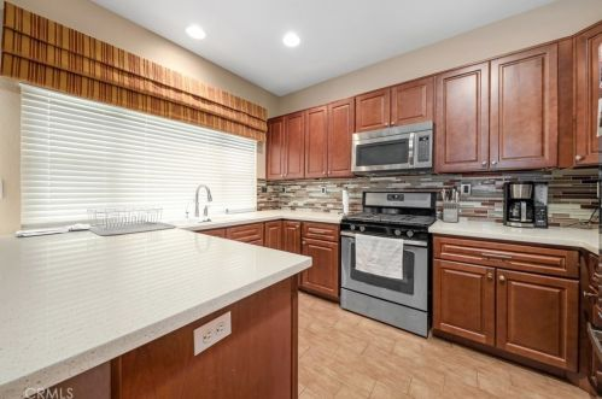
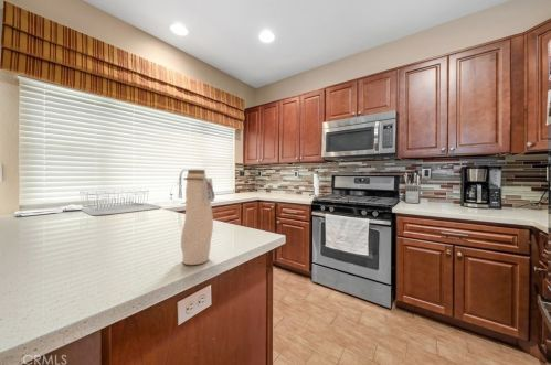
+ water bottle [180,169,215,266]
